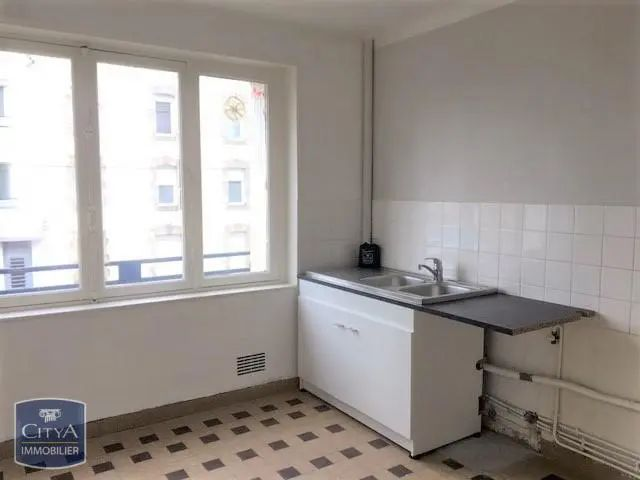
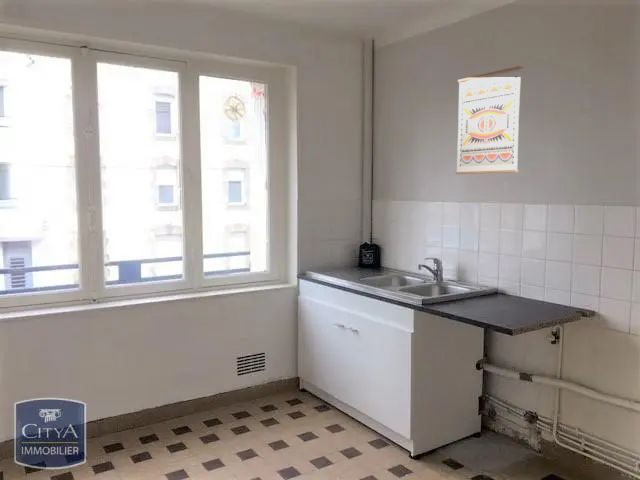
+ wall art [454,65,523,175]
